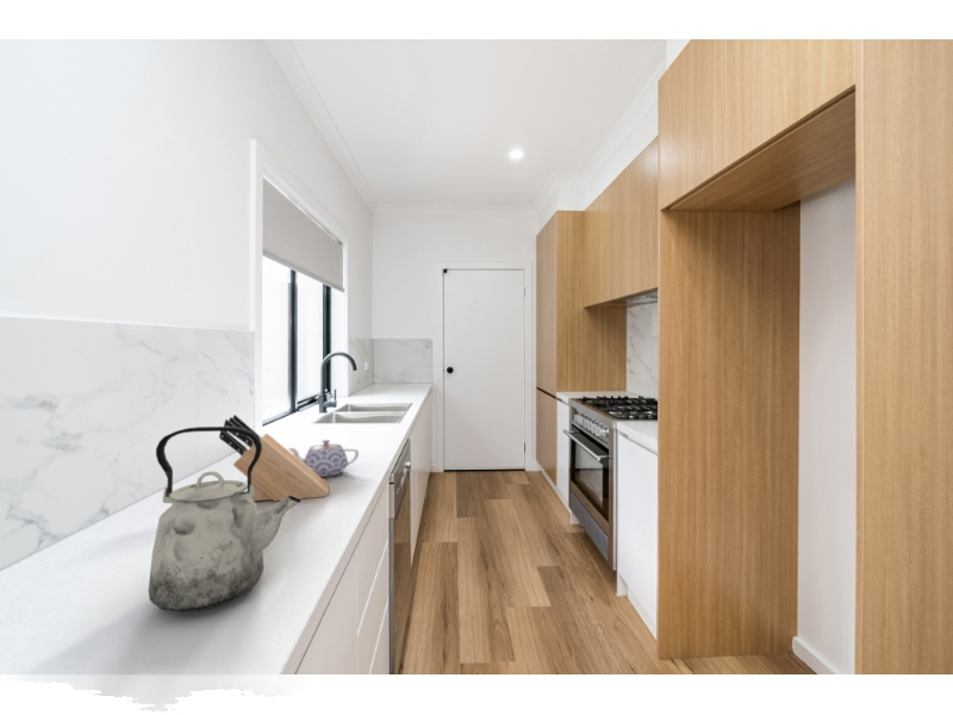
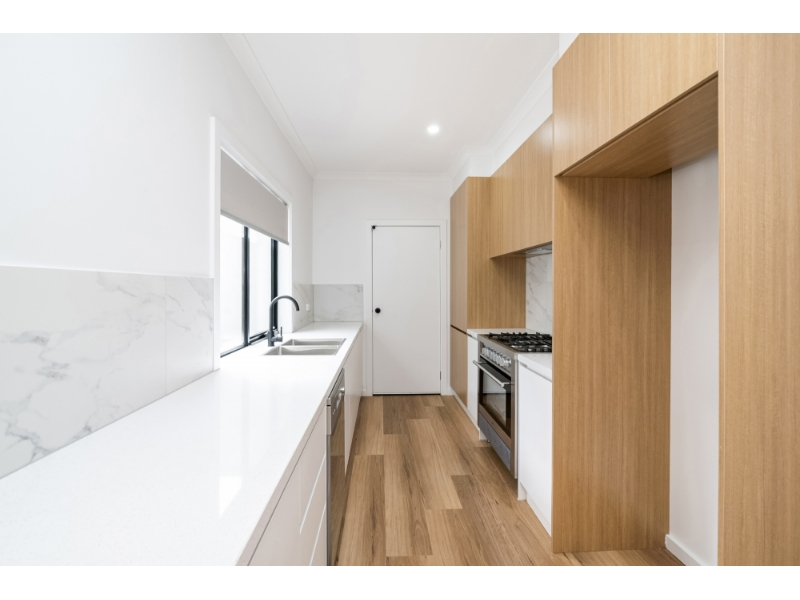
- teapot [286,439,360,478]
- kettle [148,425,301,613]
- knife block [218,414,330,502]
